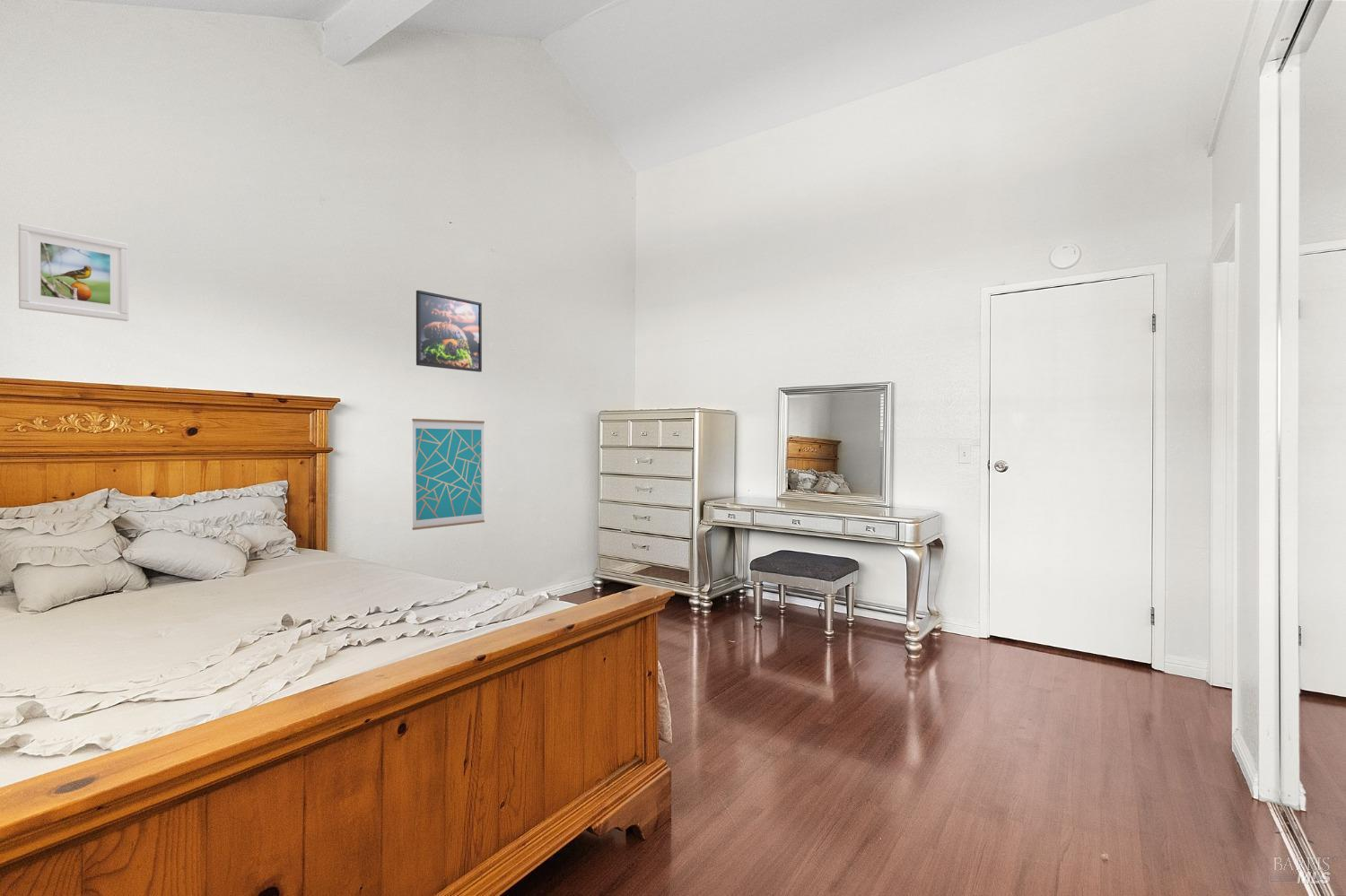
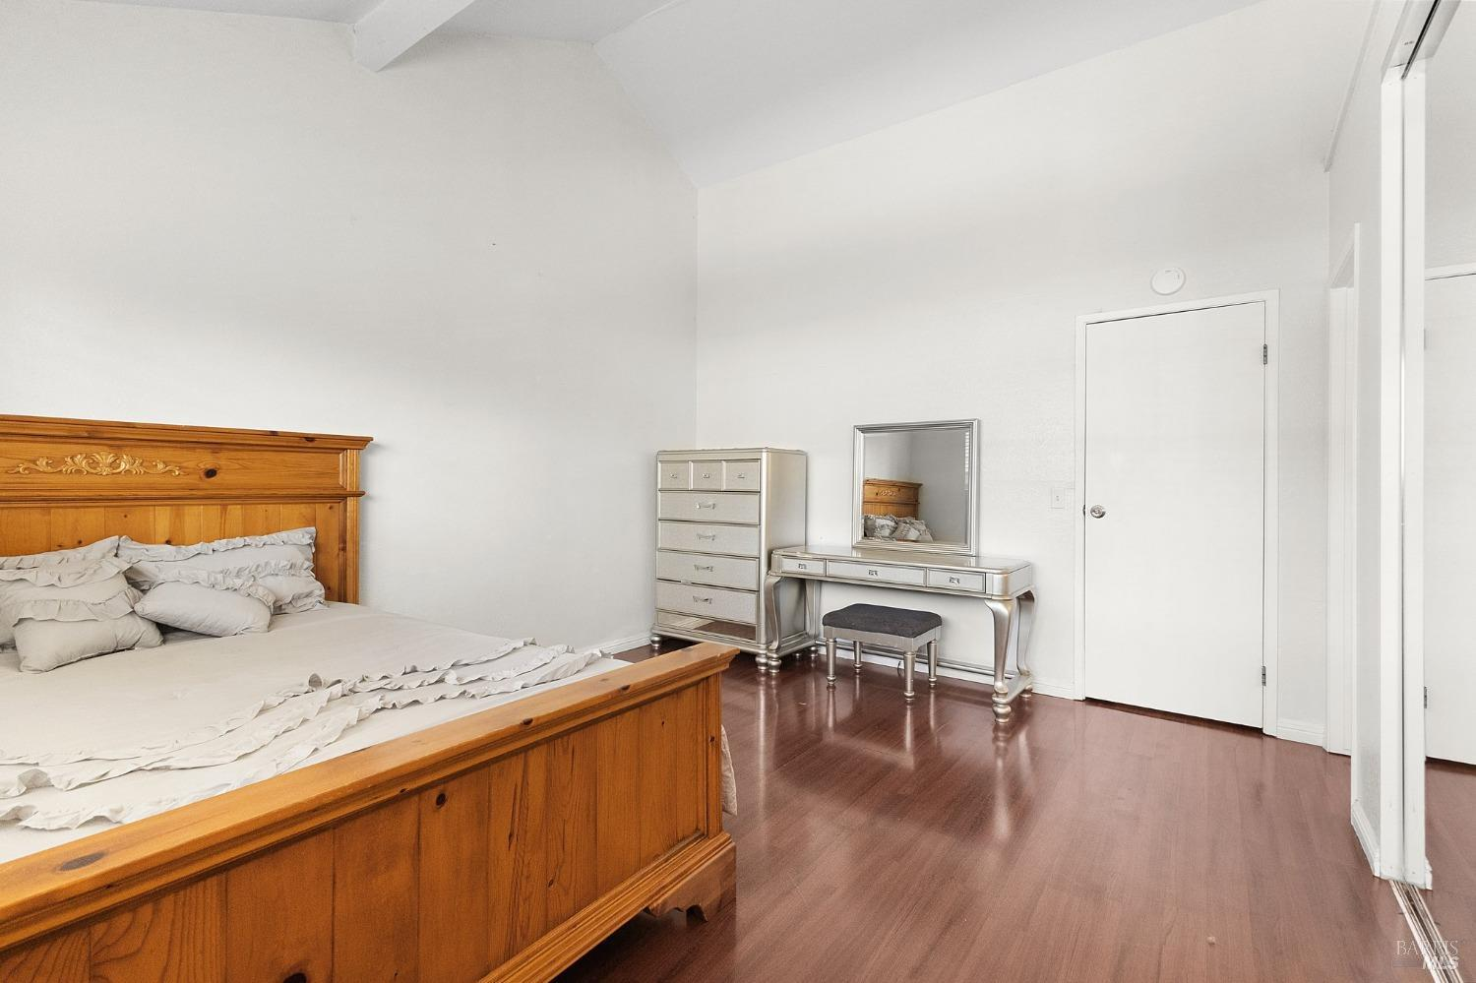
- wall art [411,418,485,531]
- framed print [18,222,129,322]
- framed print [415,290,483,373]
